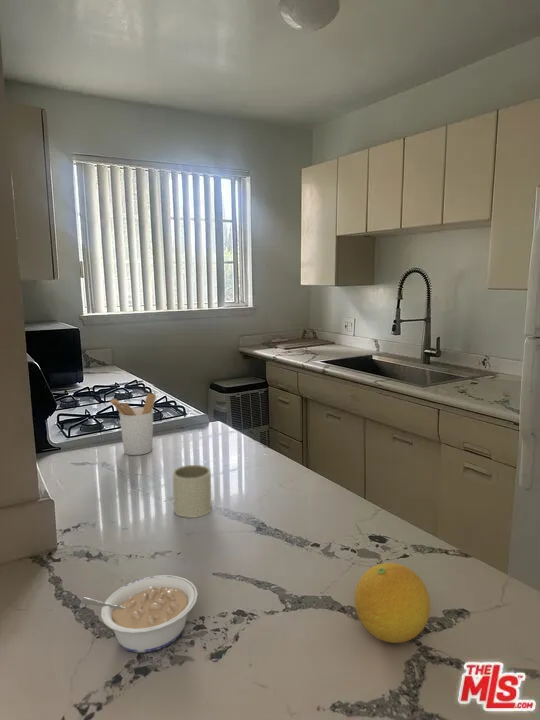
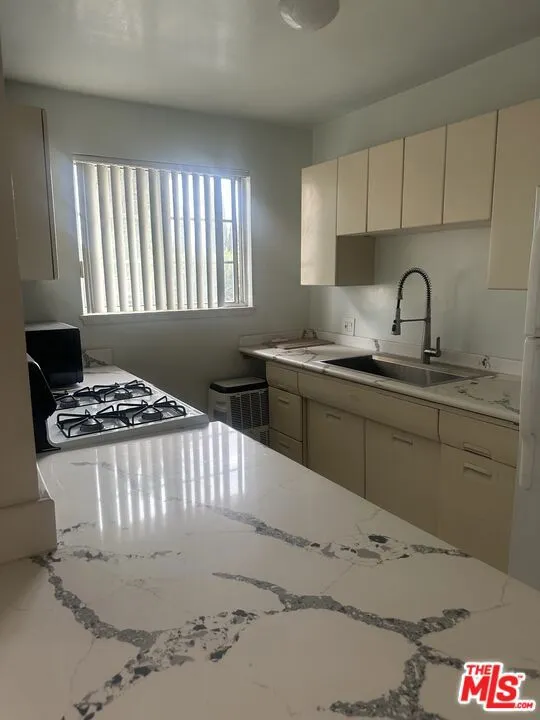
- utensil holder [108,392,157,456]
- mug [172,464,212,519]
- fruit [353,562,431,644]
- legume [81,574,199,654]
